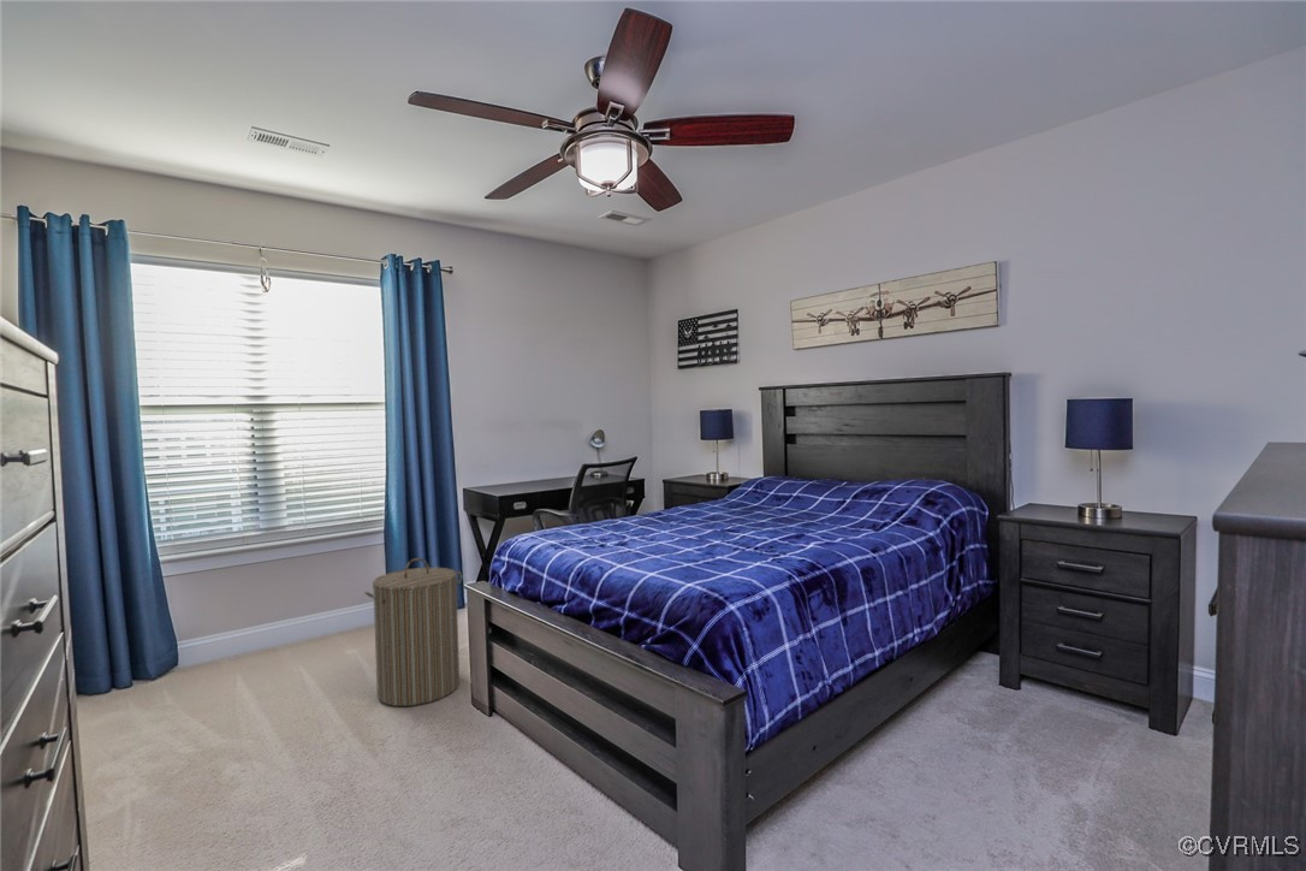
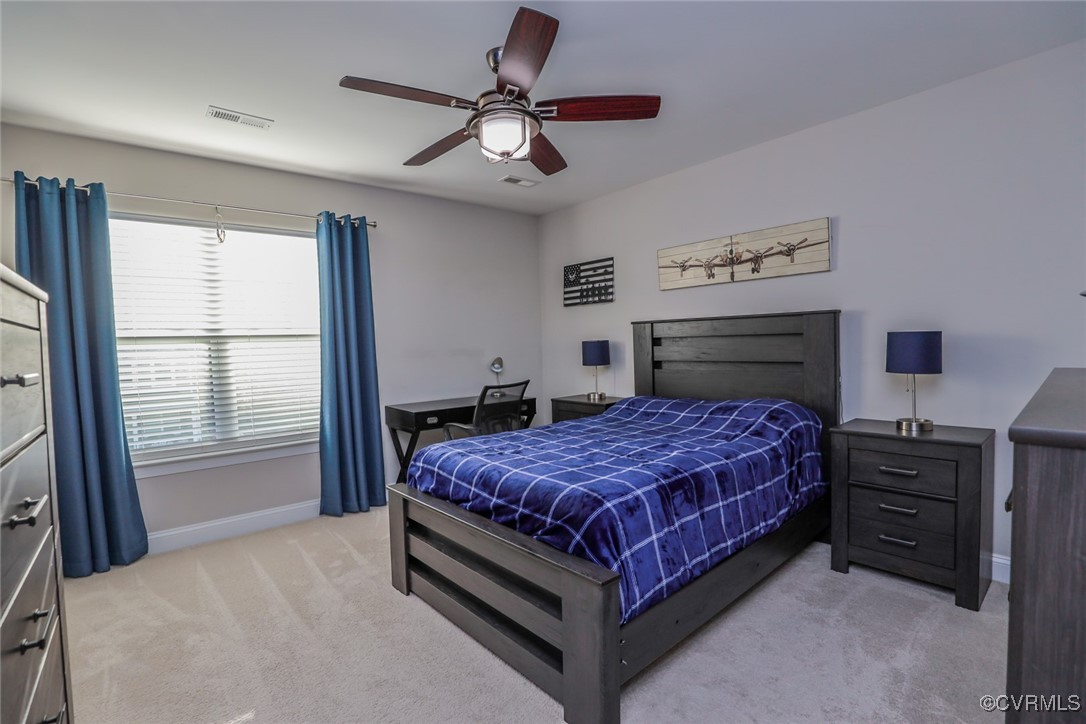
- laundry hamper [363,557,464,707]
